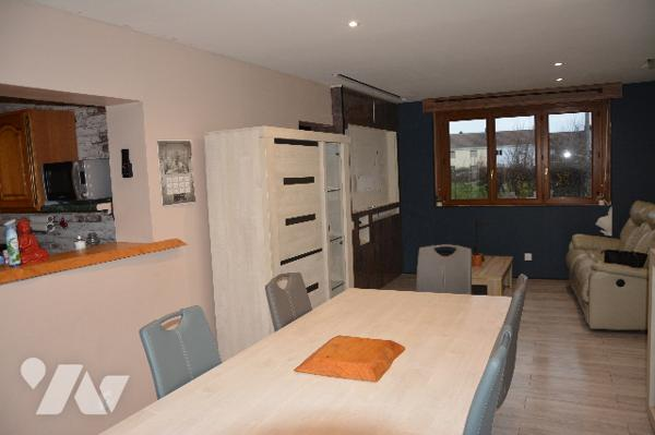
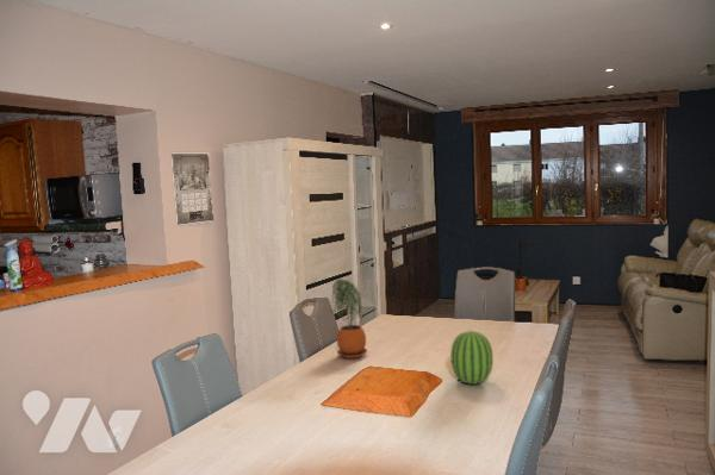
+ potted plant [330,277,368,360]
+ fruit [449,329,495,386]
